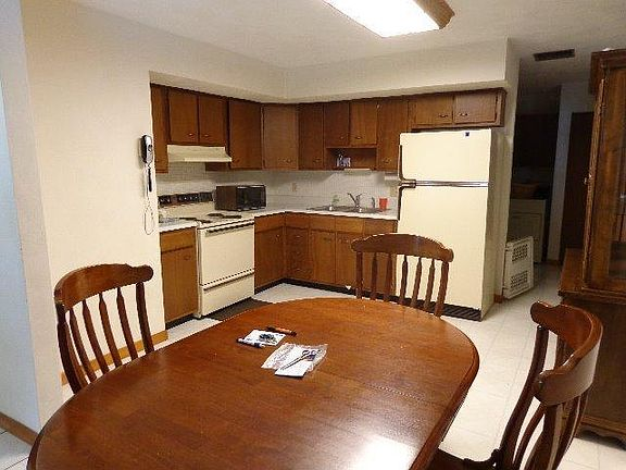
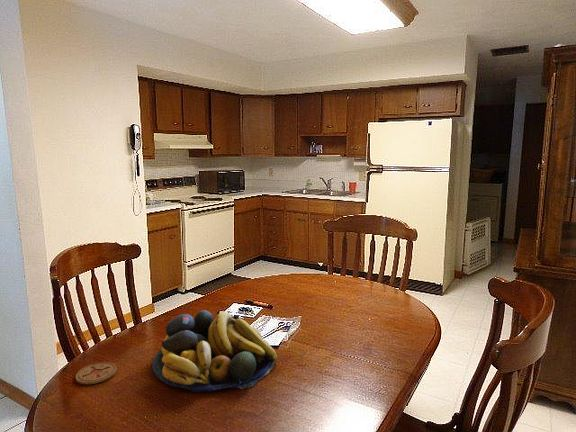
+ fruit bowl [151,309,278,393]
+ coaster [75,361,118,385]
